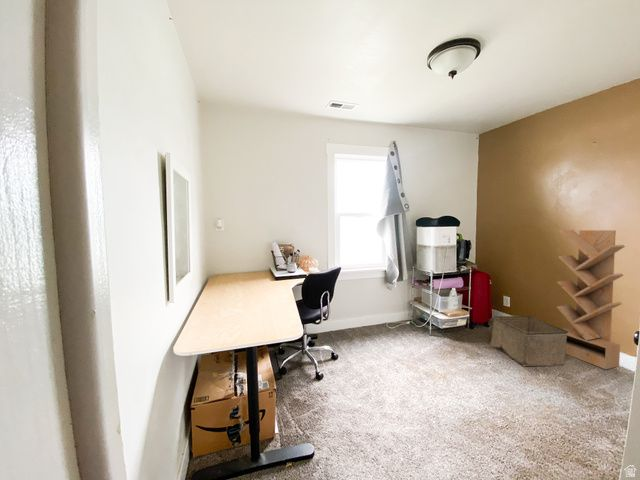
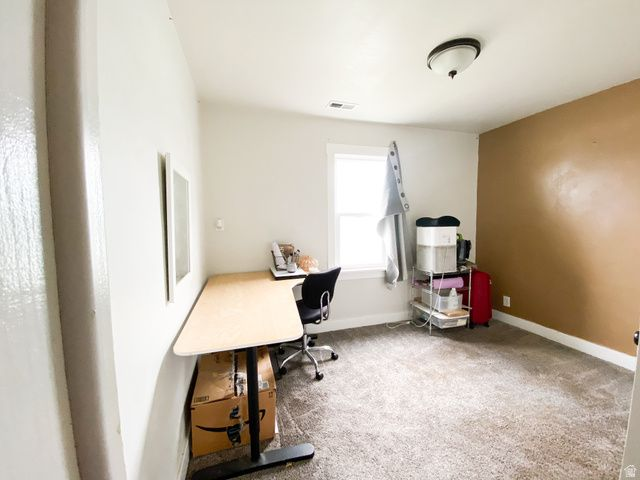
- storage bin [489,315,569,367]
- bookshelf [555,229,626,370]
